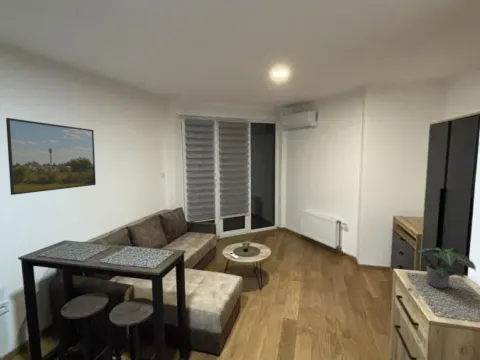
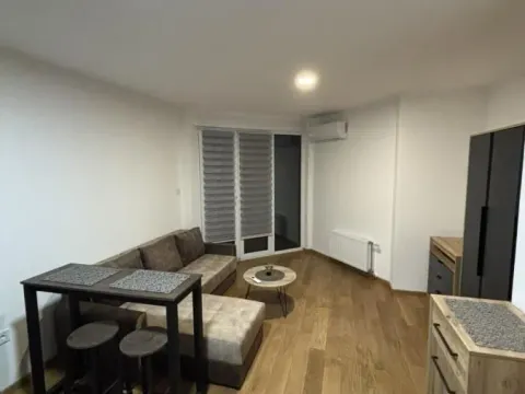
- potted plant [415,246,477,289]
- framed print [5,117,97,196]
